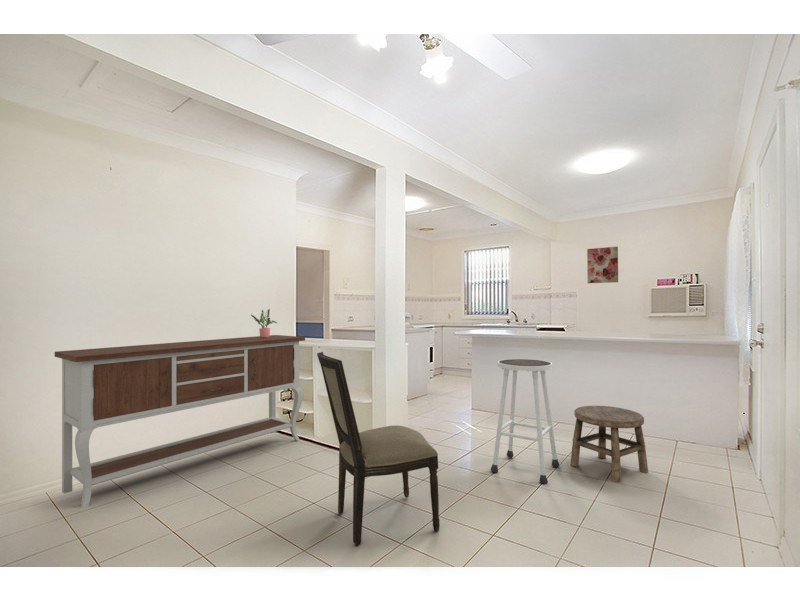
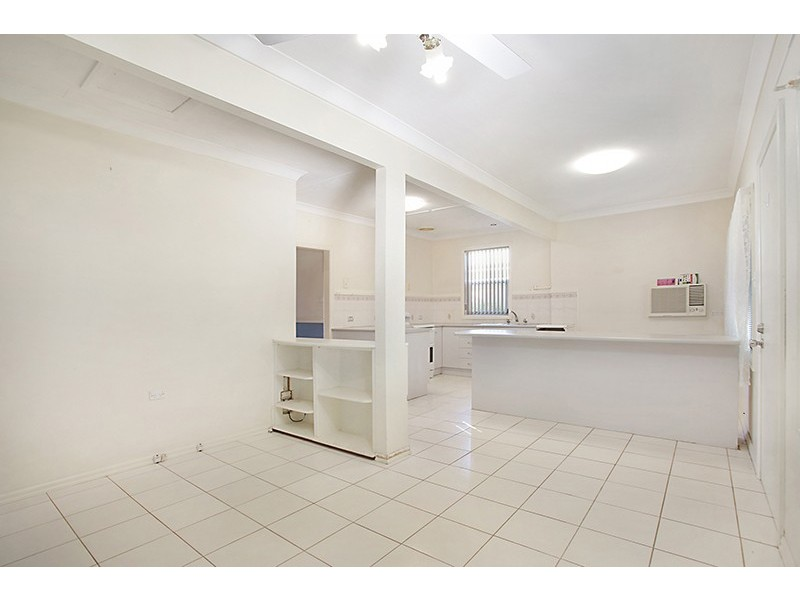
- wall art [586,246,619,284]
- dining chair [316,351,441,547]
- stool [569,405,649,483]
- potted plant [250,308,278,338]
- stool [490,358,560,485]
- sideboard [54,334,306,509]
